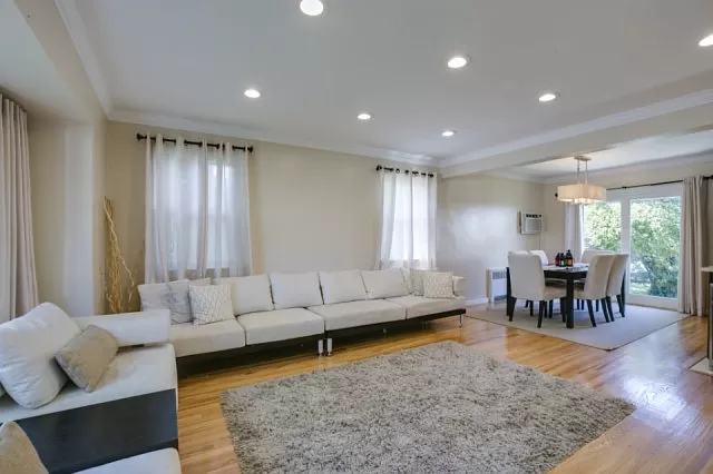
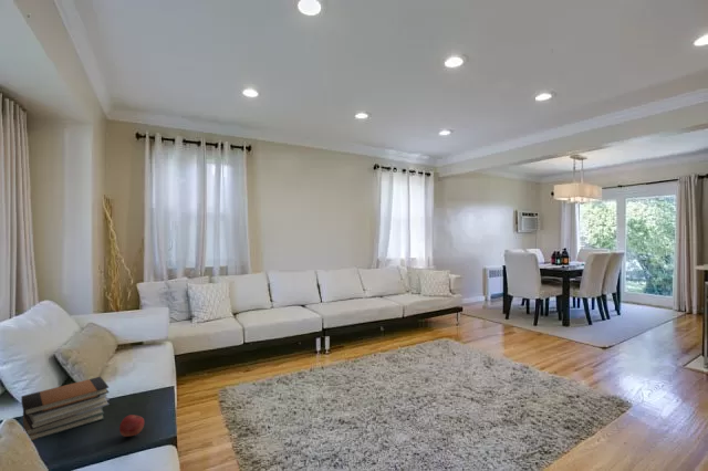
+ apple [118,414,145,438]
+ book stack [20,376,111,441]
